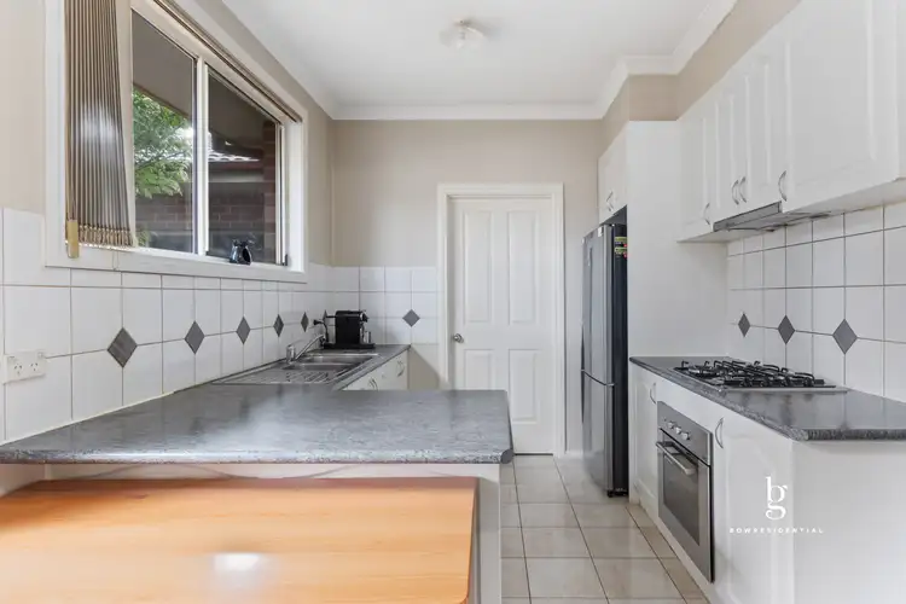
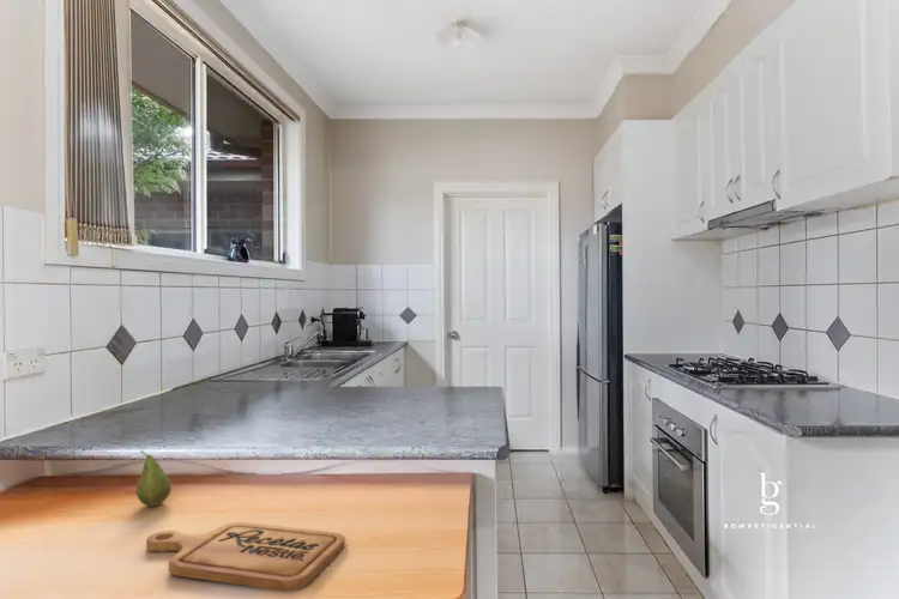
+ fruit [135,449,173,508]
+ cutting board [145,521,346,592]
